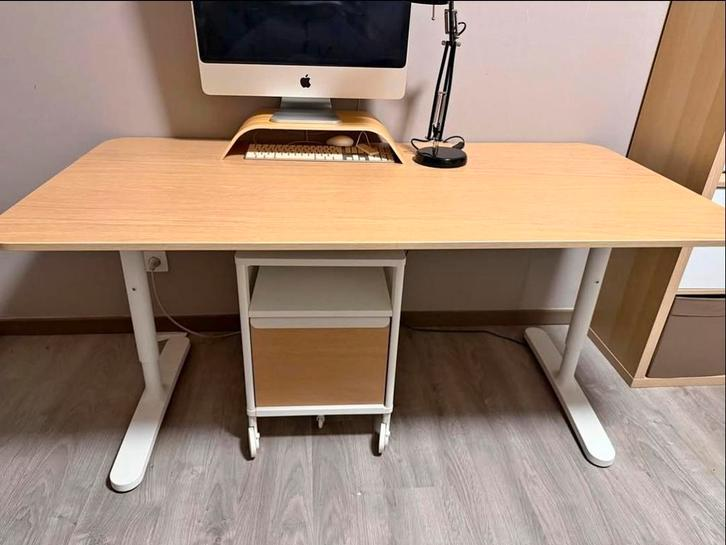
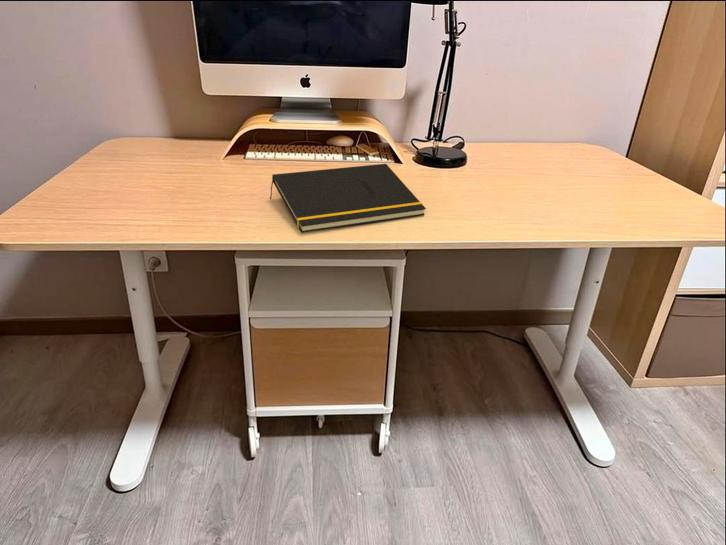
+ notepad [269,163,427,234]
